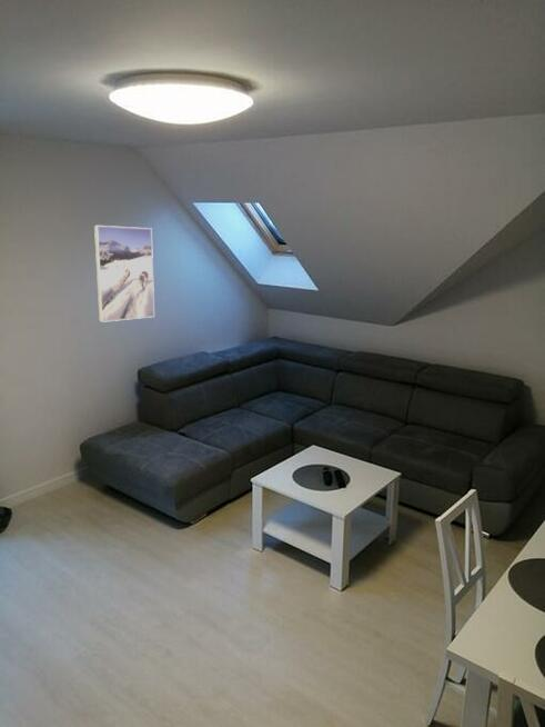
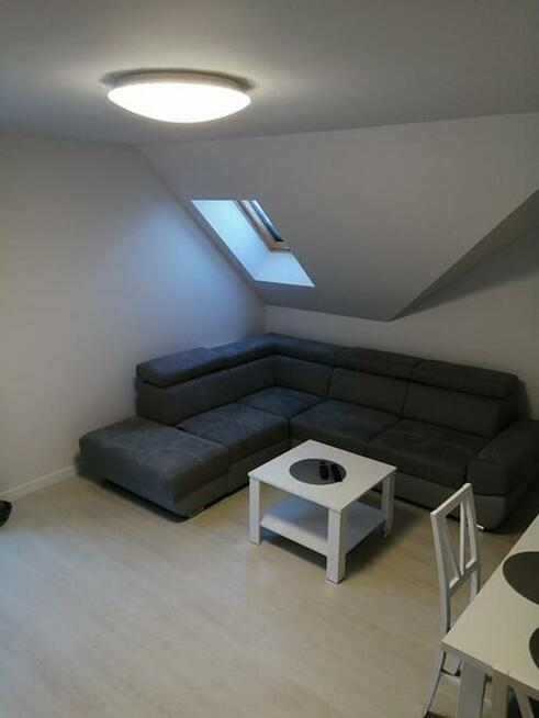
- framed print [93,225,155,323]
